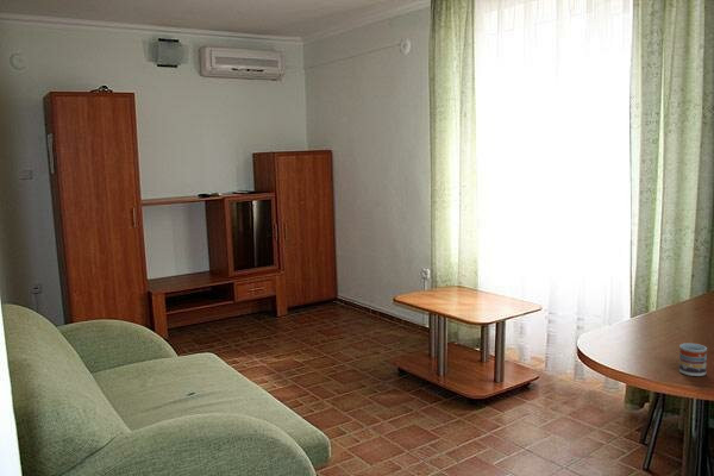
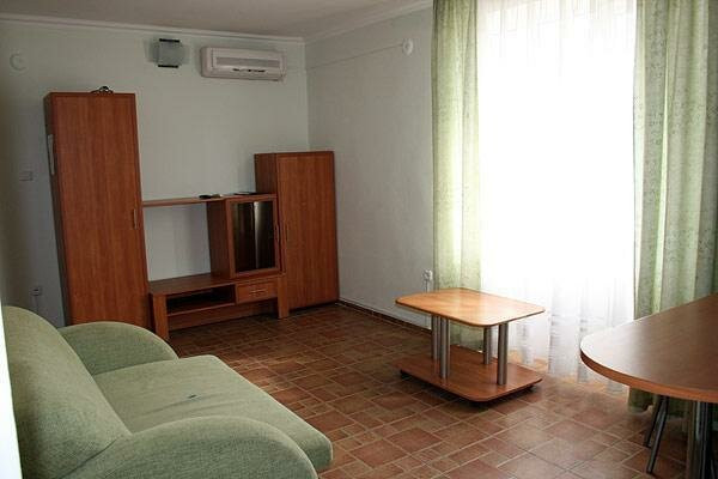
- cup [678,343,708,377]
